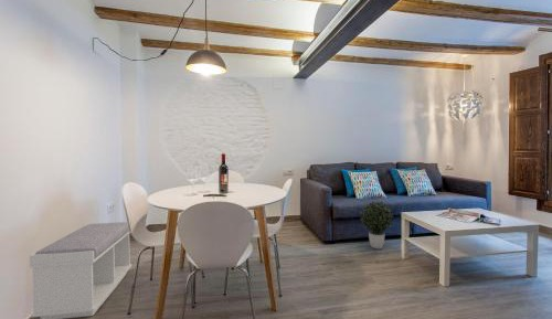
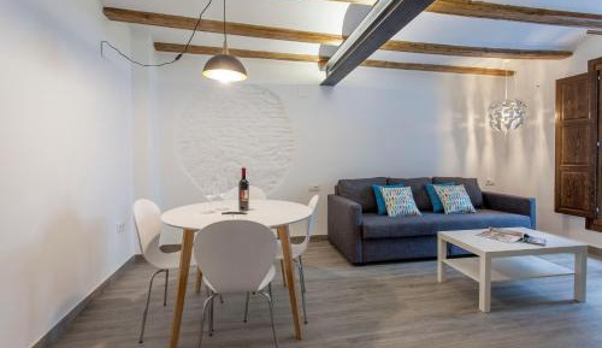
- bench [29,221,132,319]
- potted plant [359,200,395,251]
